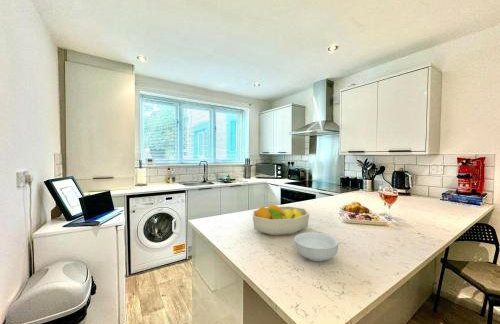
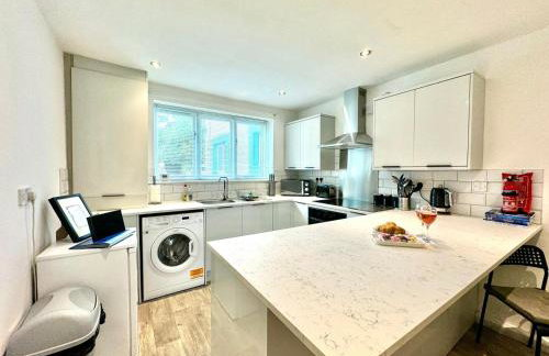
- fruit bowl [252,203,310,236]
- cereal bowl [294,231,339,262]
